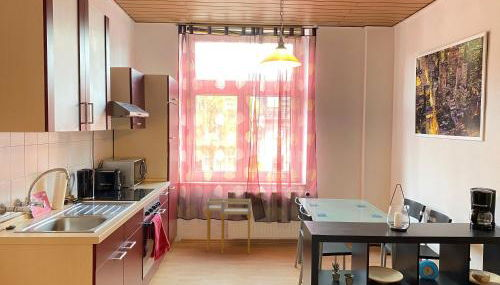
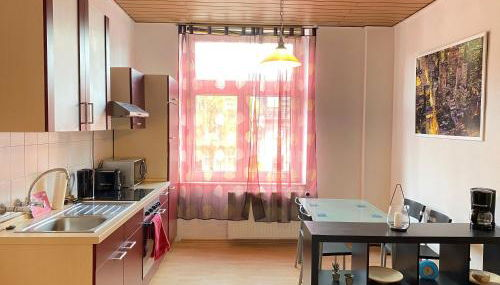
- plant stand [205,198,252,255]
